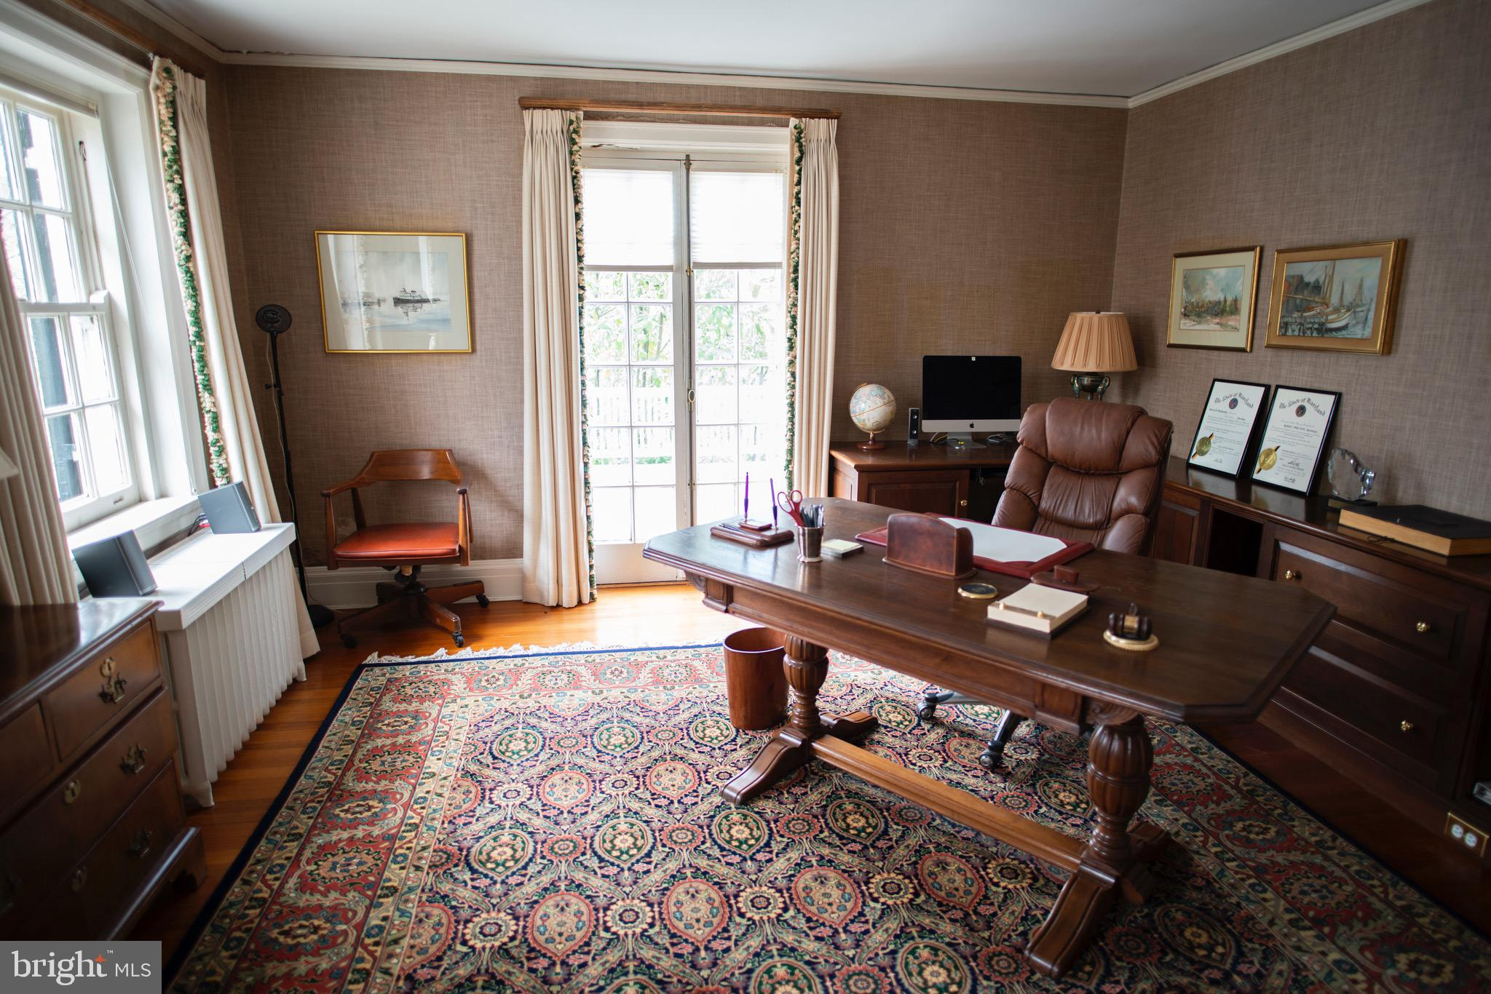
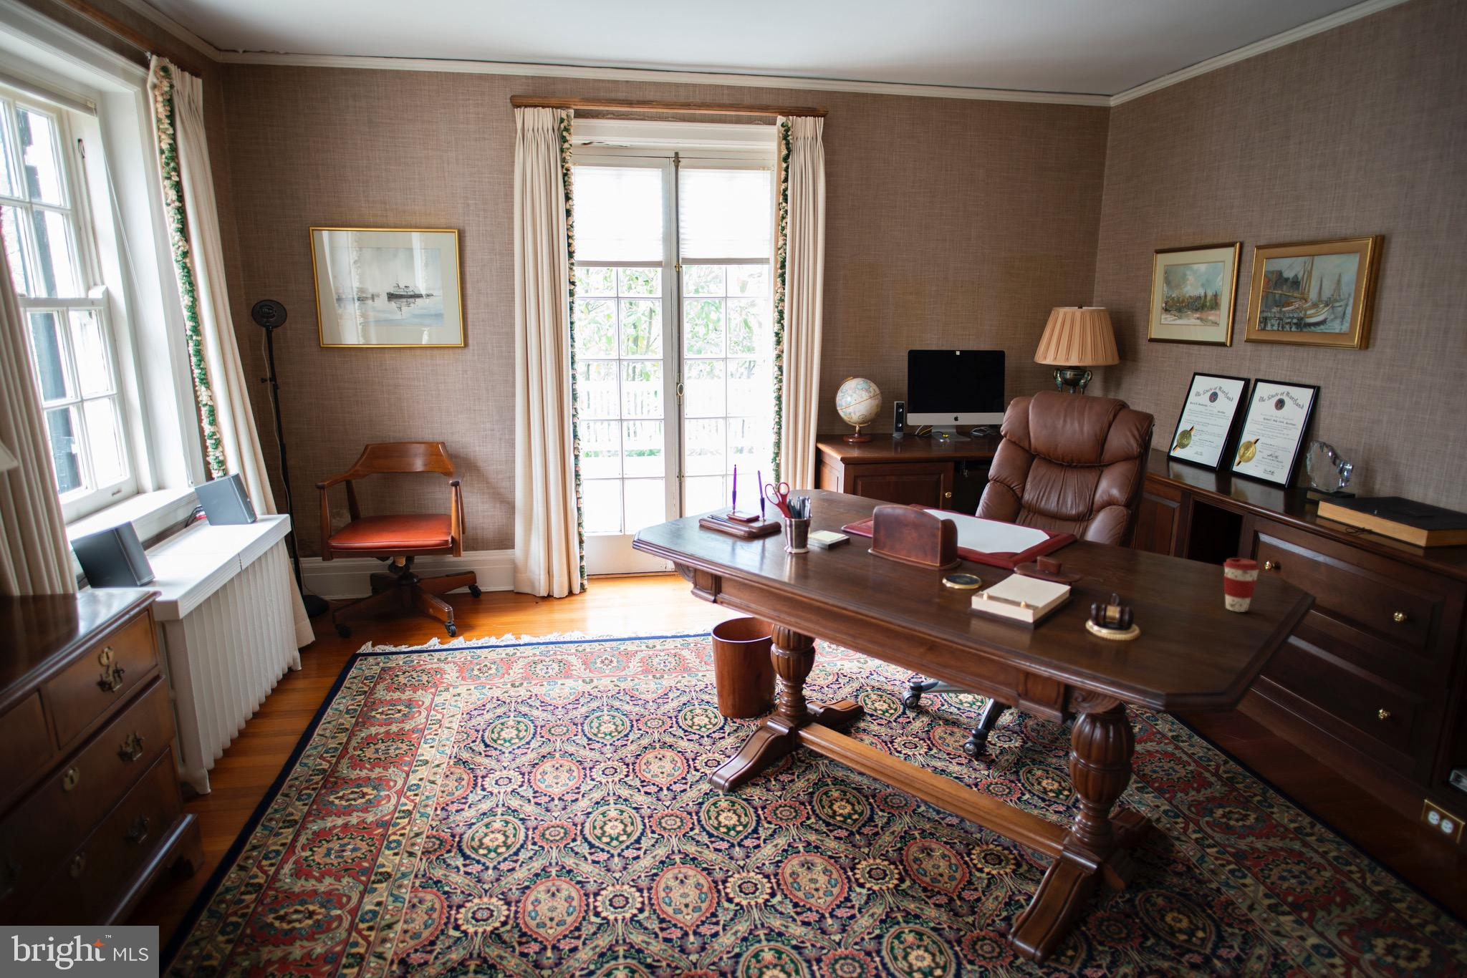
+ coffee cup [1222,557,1262,612]
